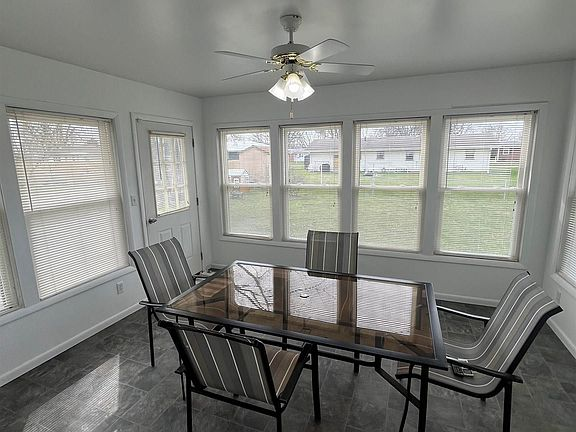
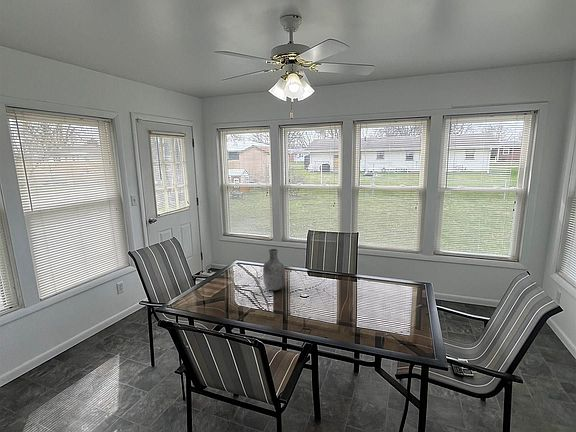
+ vase [262,248,286,291]
